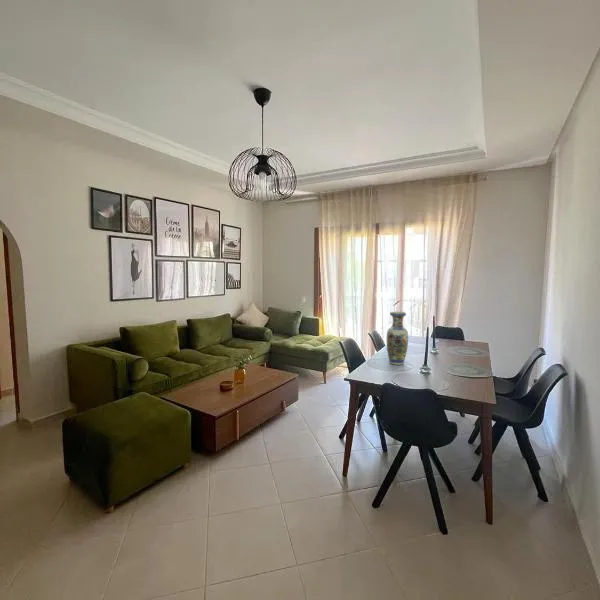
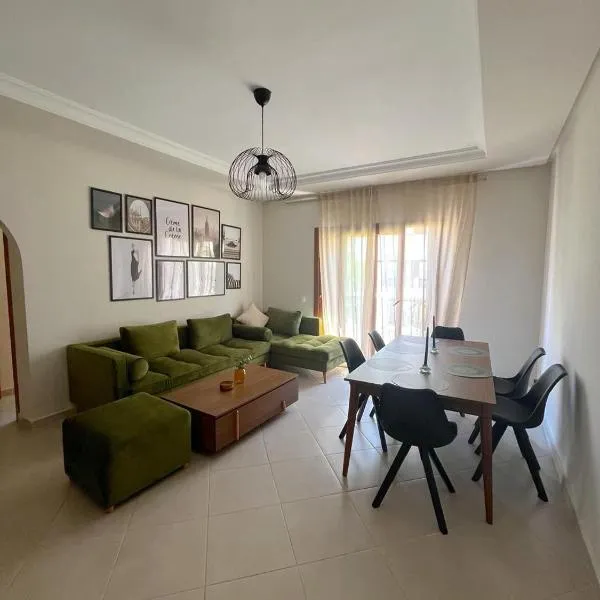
- vase [386,311,409,366]
